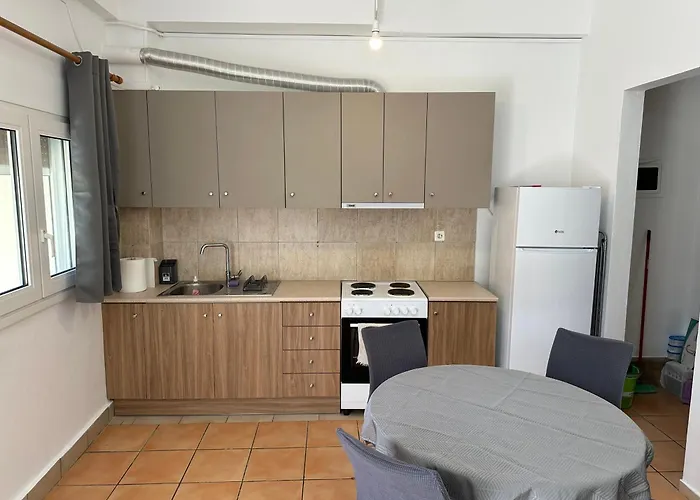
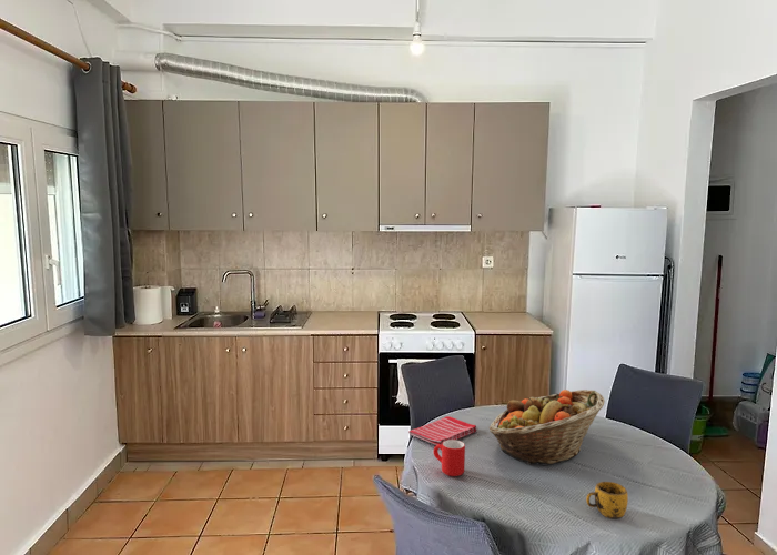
+ dish towel [407,415,477,446]
+ mug [585,481,629,518]
+ mug [433,440,466,477]
+ fruit basket [488,389,606,465]
